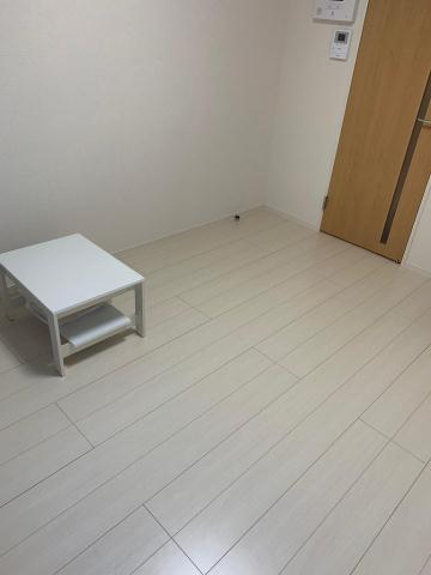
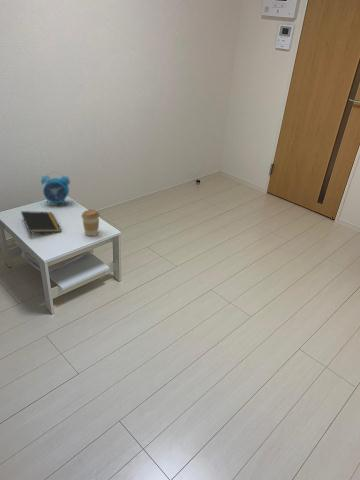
+ notepad [20,210,63,239]
+ alarm clock [40,170,71,206]
+ coffee cup [80,209,100,237]
